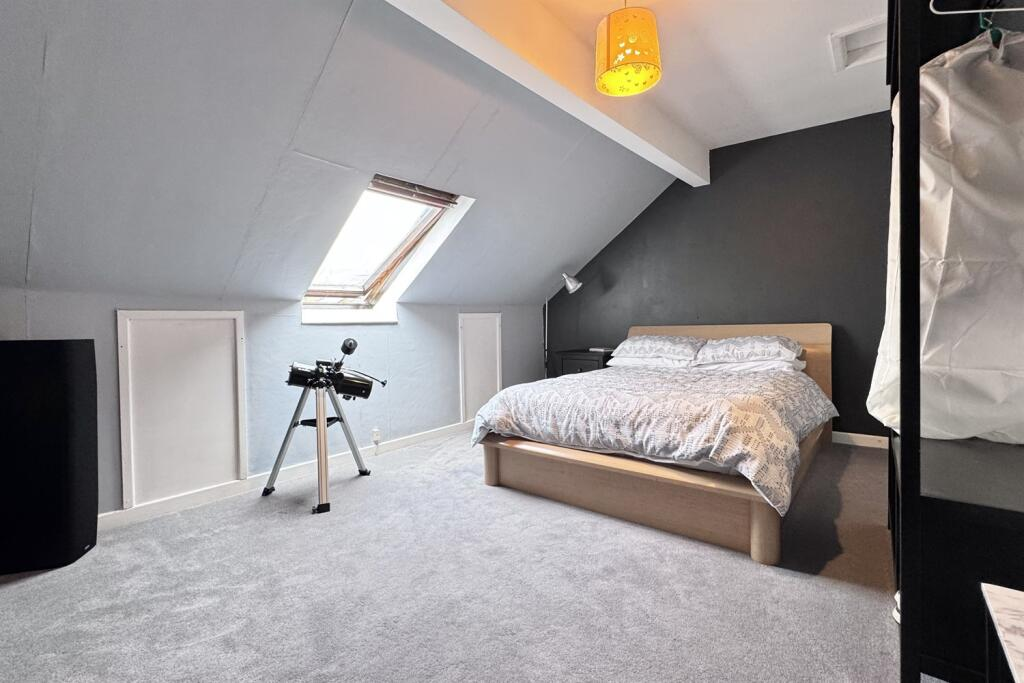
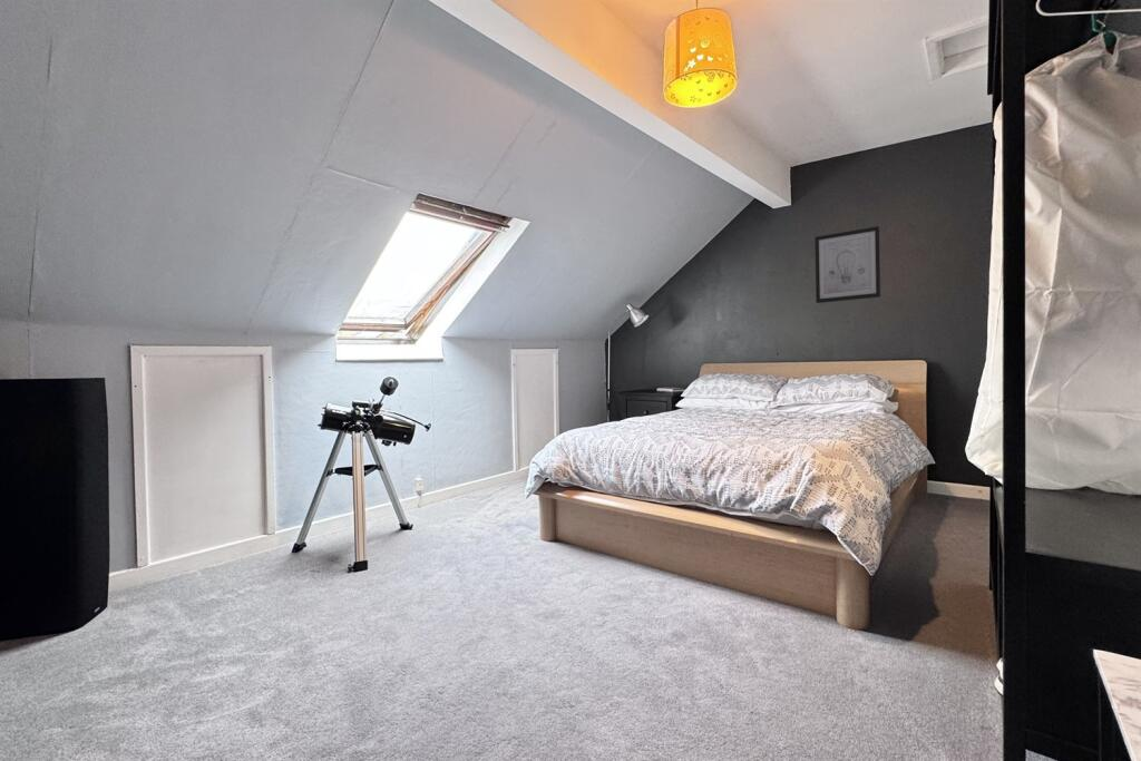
+ wall art [813,225,881,304]
